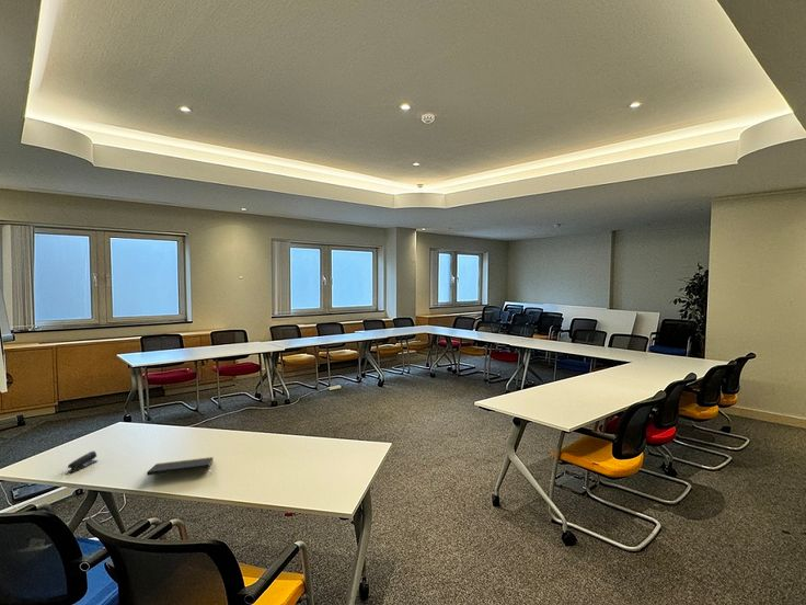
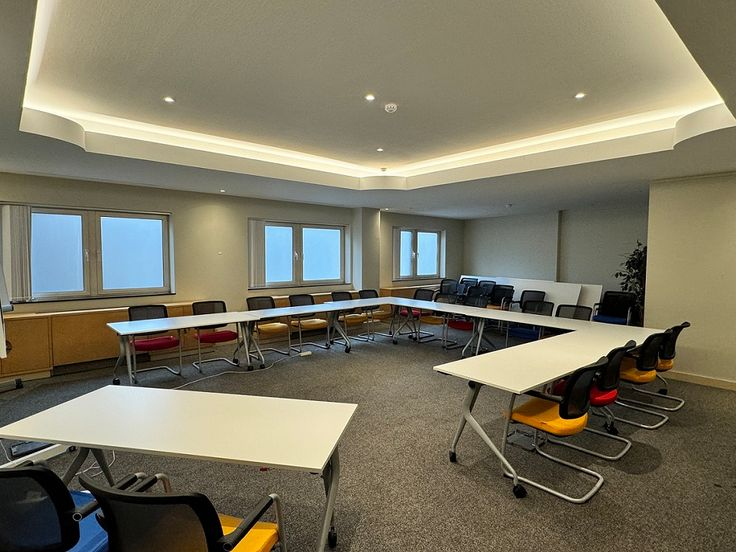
- stapler [66,450,99,473]
- notepad [146,456,215,477]
